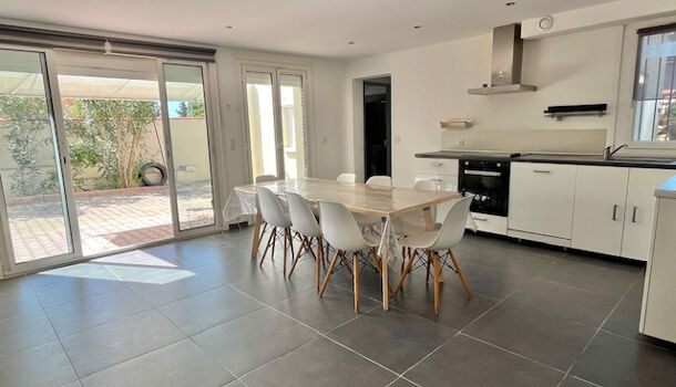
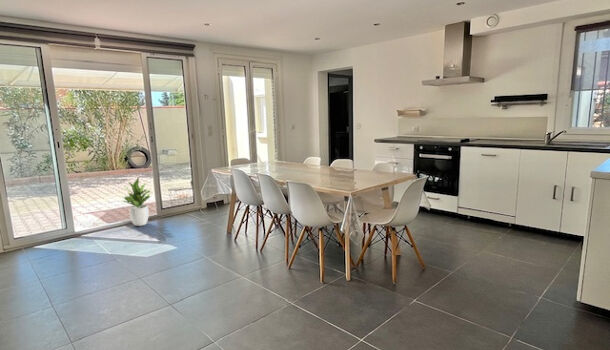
+ potted plant [122,177,152,227]
